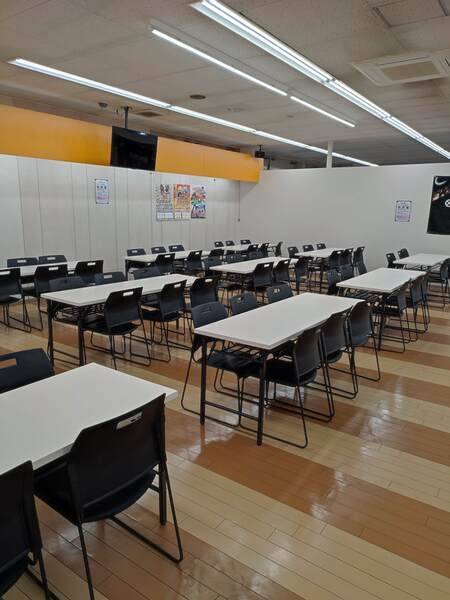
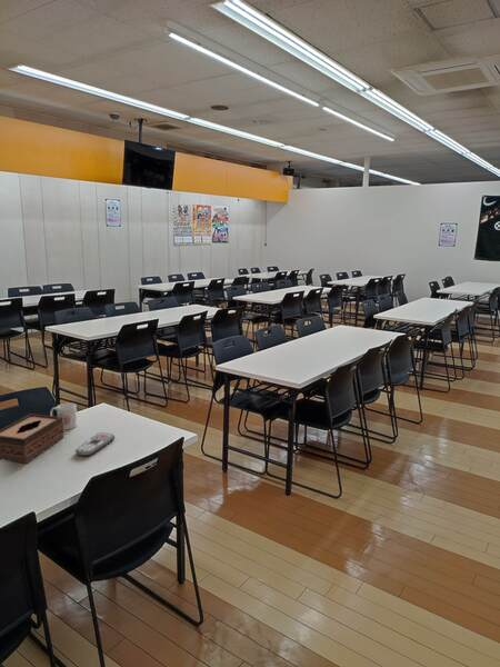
+ tissue box [0,412,66,465]
+ mug [49,402,78,430]
+ remote control [74,431,116,457]
